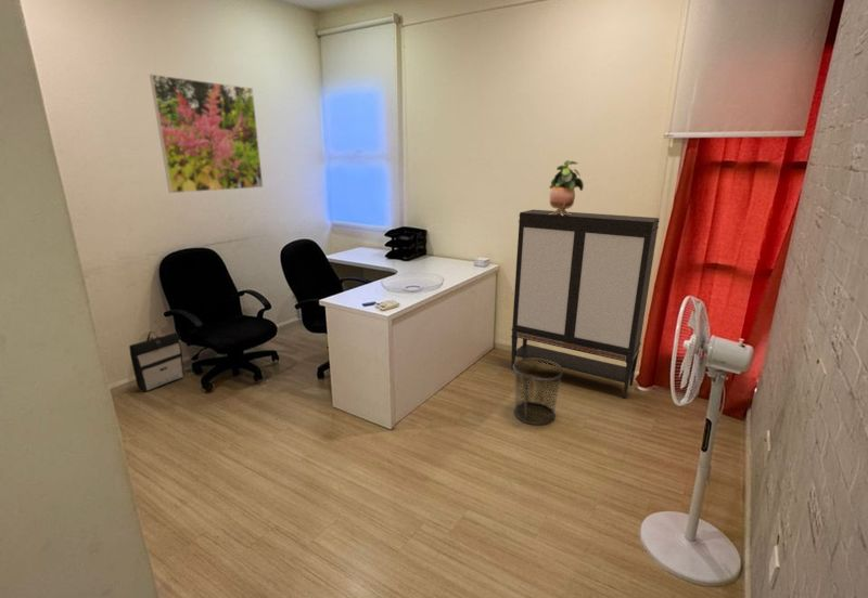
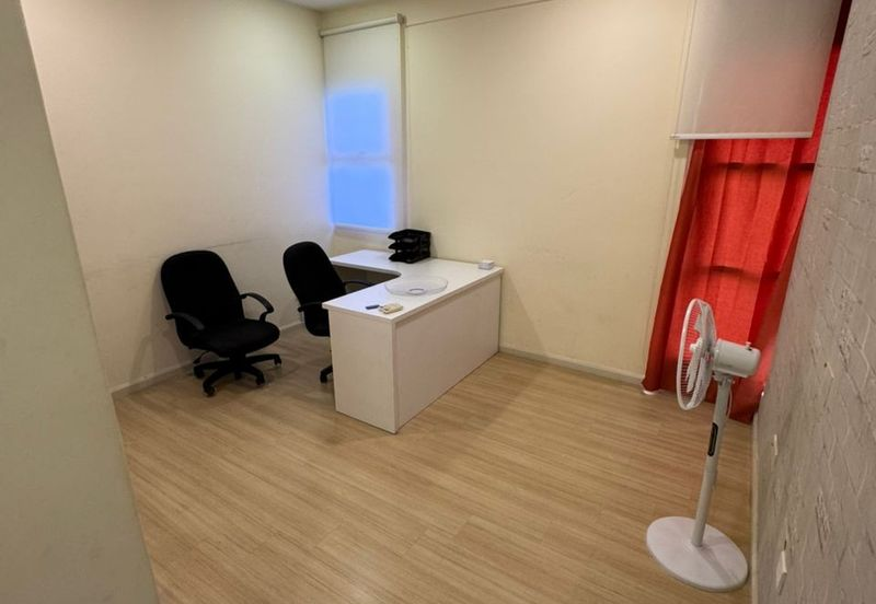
- storage cabinet [510,209,661,400]
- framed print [149,74,264,194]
- potted plant [549,159,585,216]
- waste bin [513,359,564,426]
- backpack [128,330,186,392]
